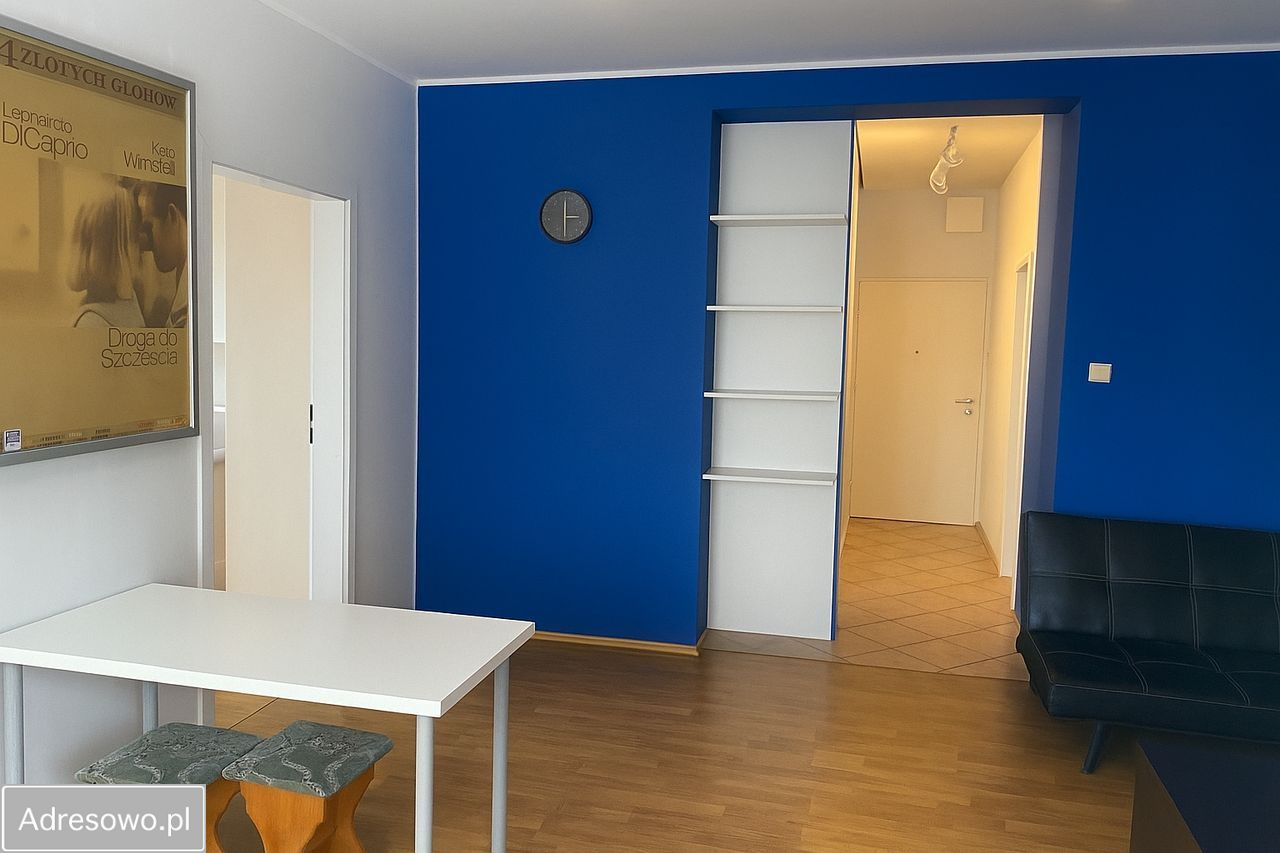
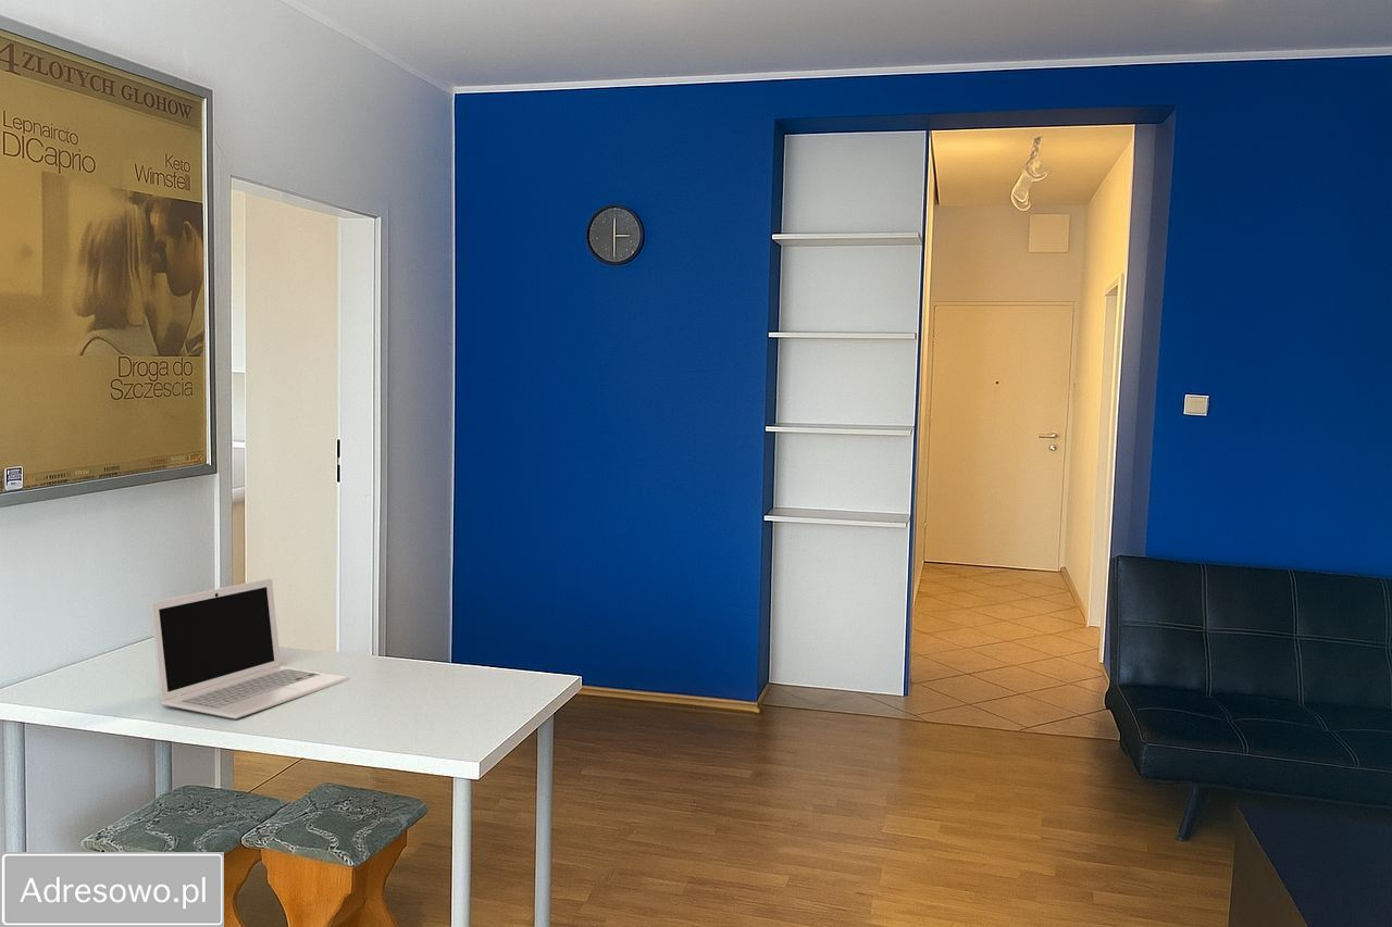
+ laptop [149,577,350,719]
